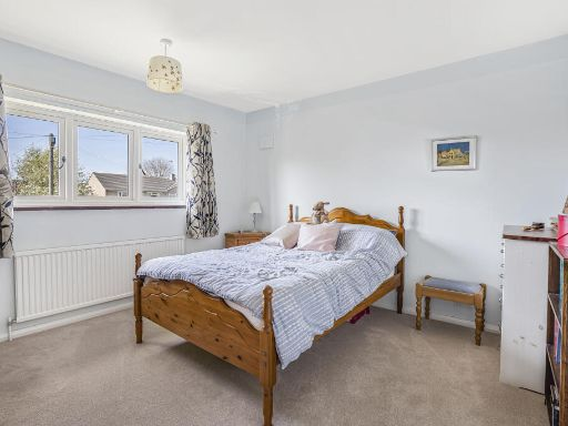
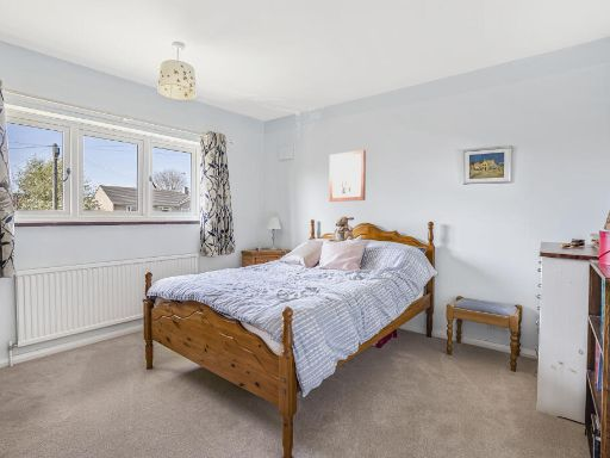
+ wall art [329,149,367,203]
